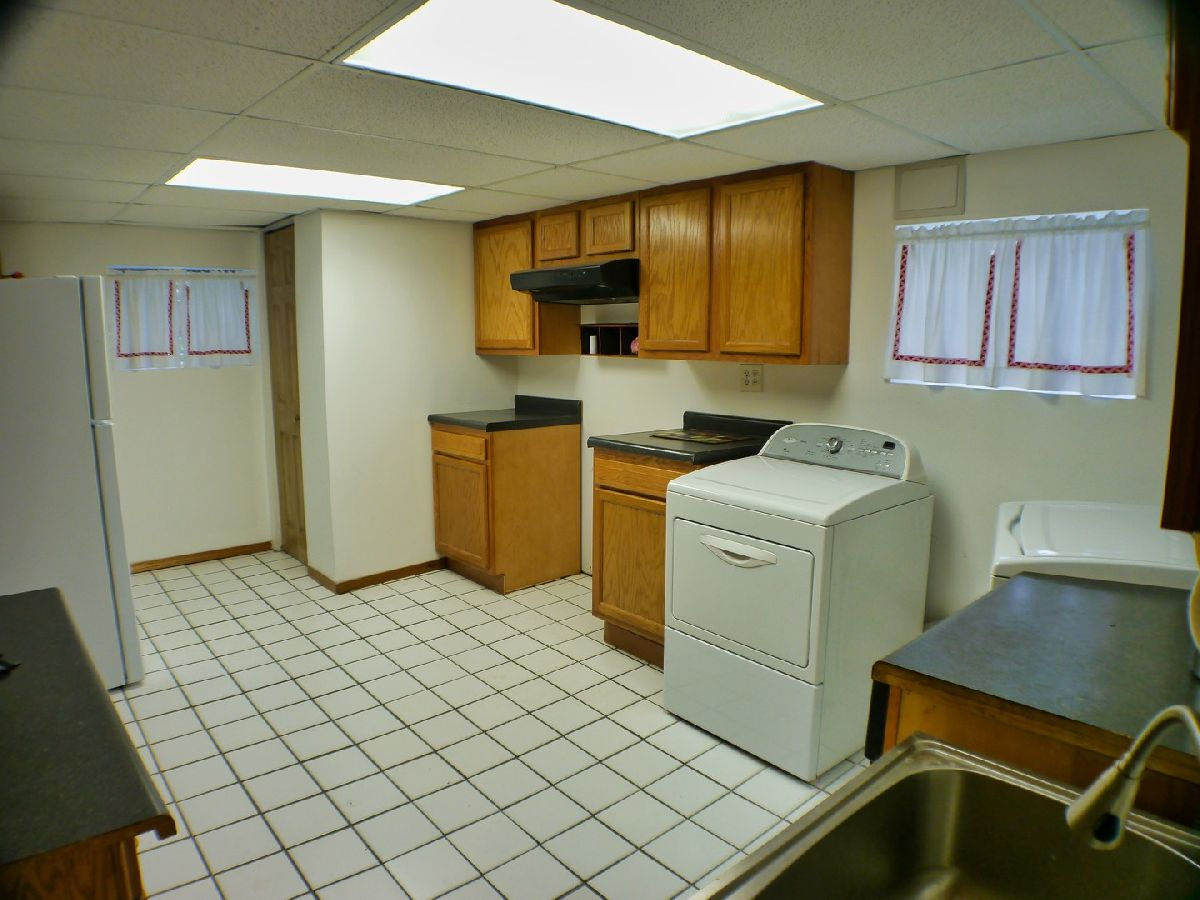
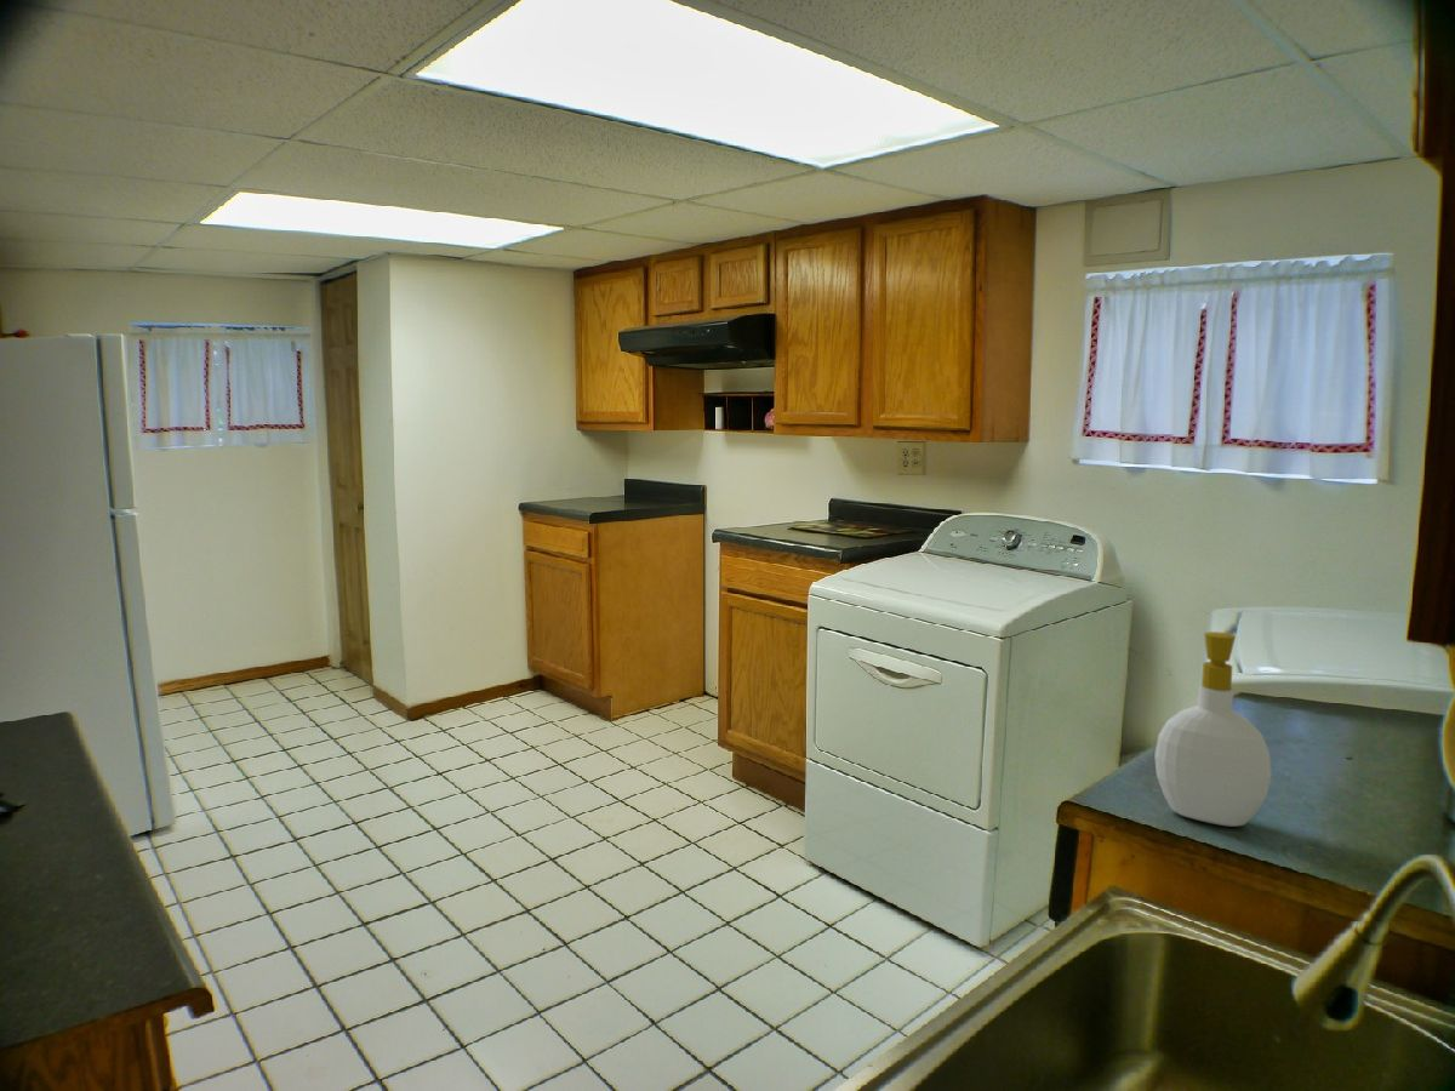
+ soap bottle [1153,630,1273,828]
